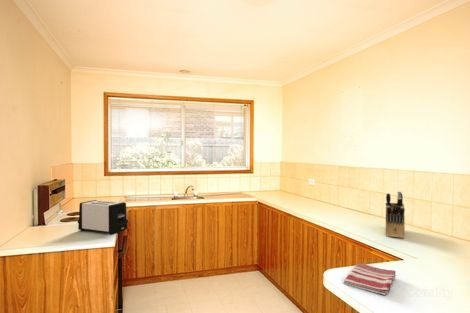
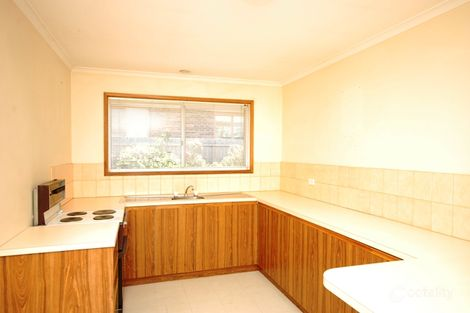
- toaster [77,199,129,236]
- knife block [385,191,406,239]
- dish towel [343,262,397,296]
